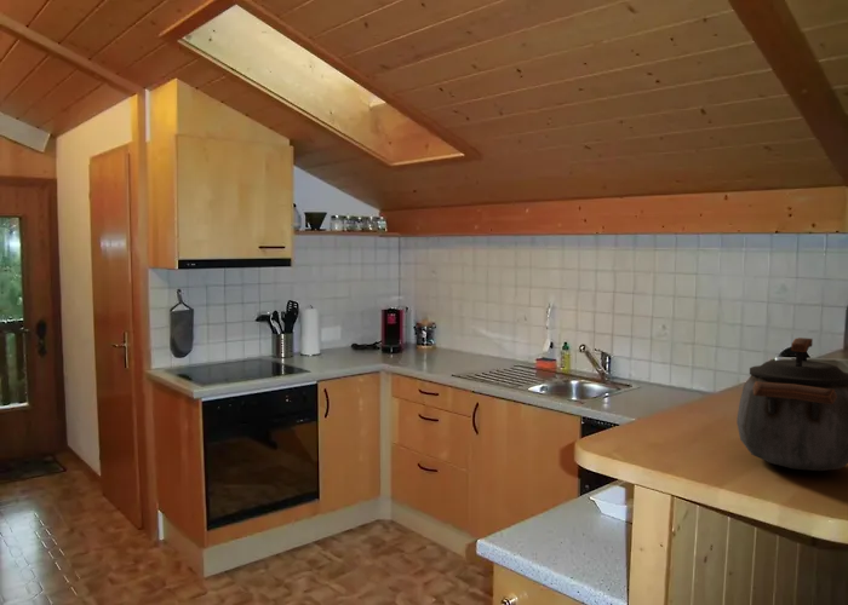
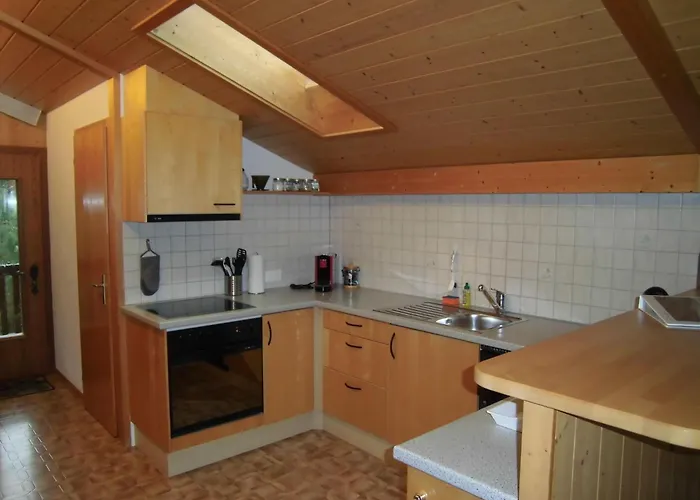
- kettle [735,336,848,472]
